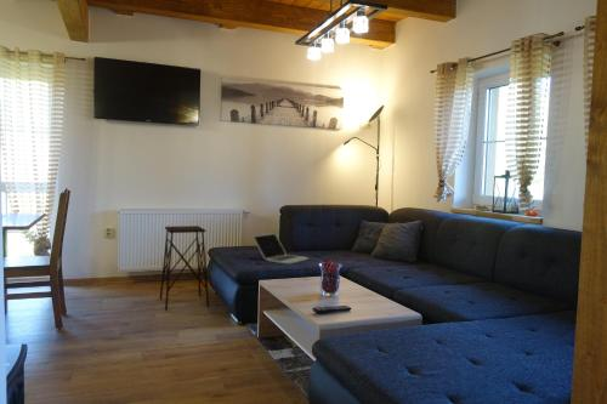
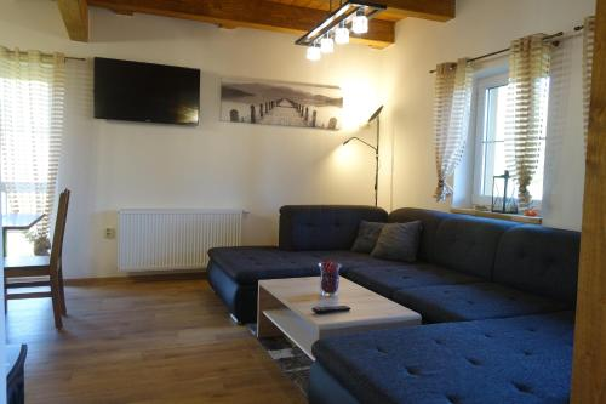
- side table [159,224,210,312]
- laptop [253,232,310,266]
